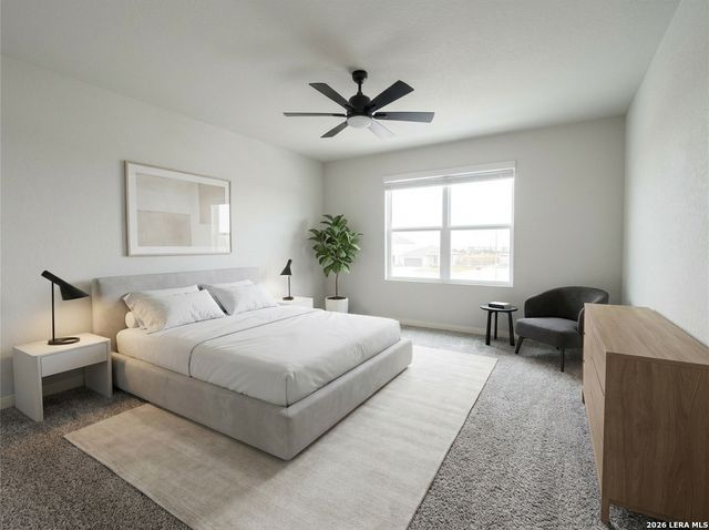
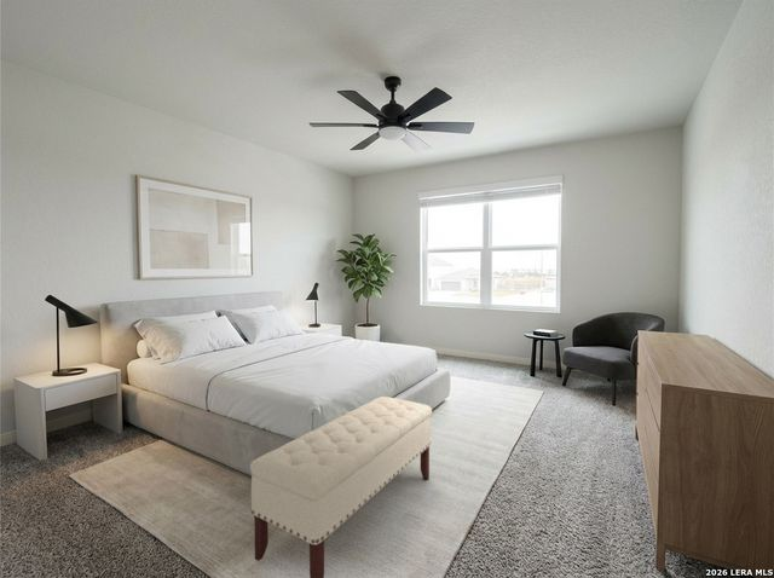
+ bench [249,395,433,578]
